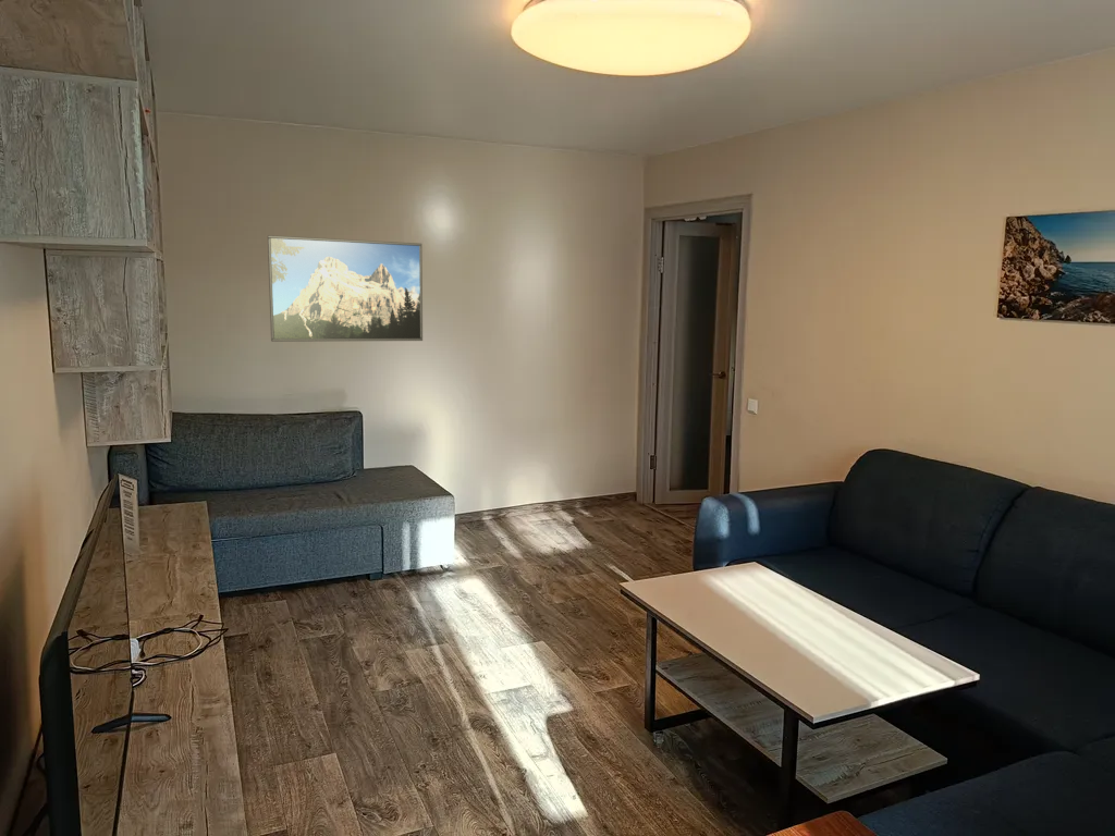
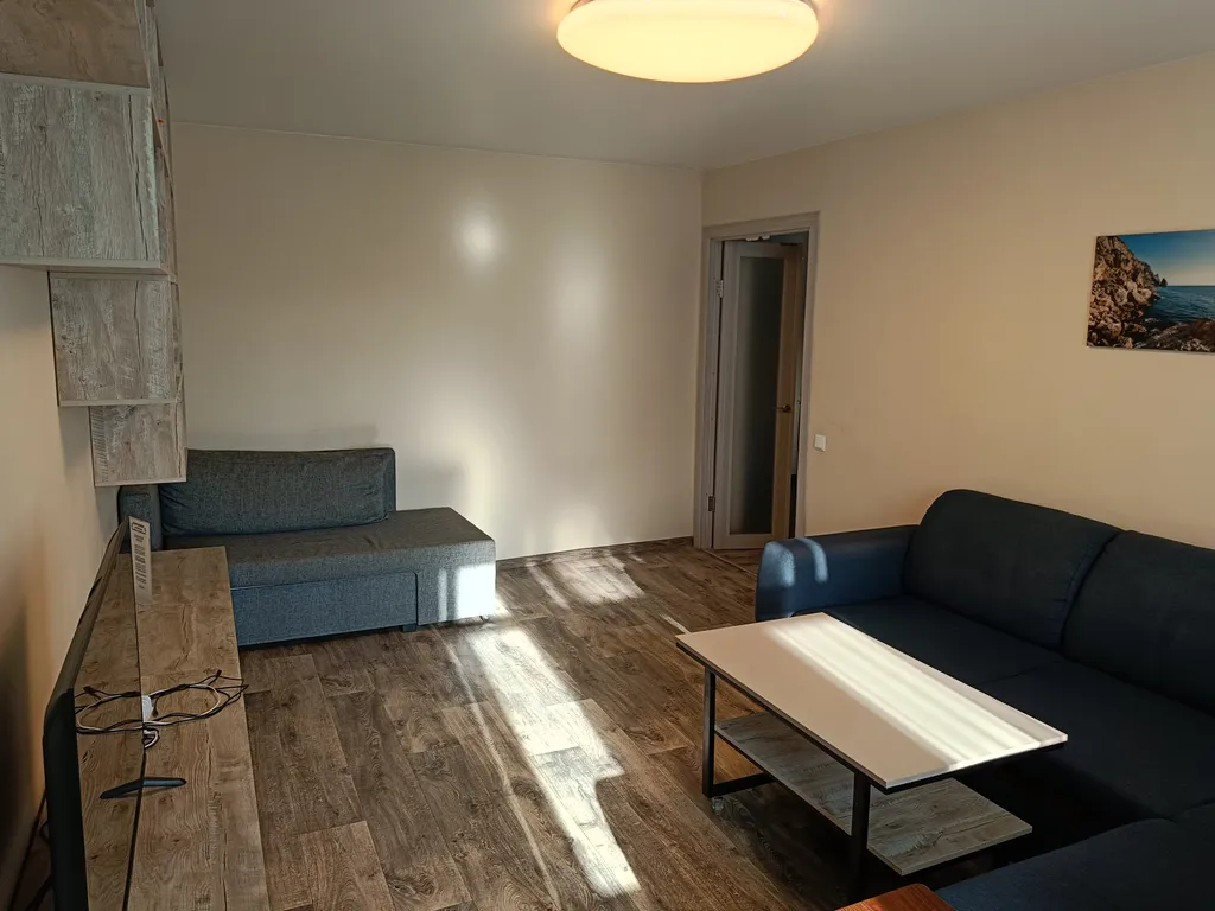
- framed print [267,234,424,343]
